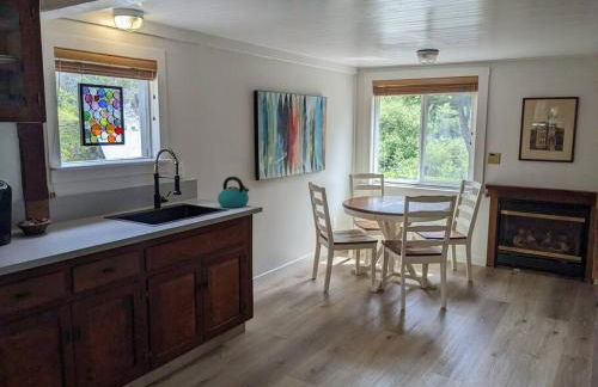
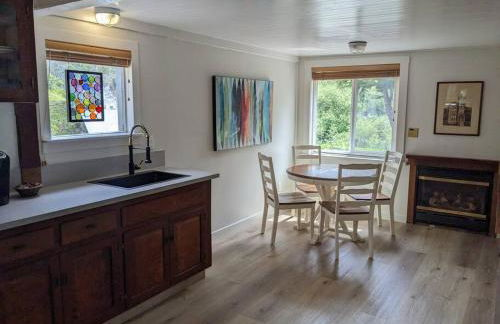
- kettle [216,176,250,209]
